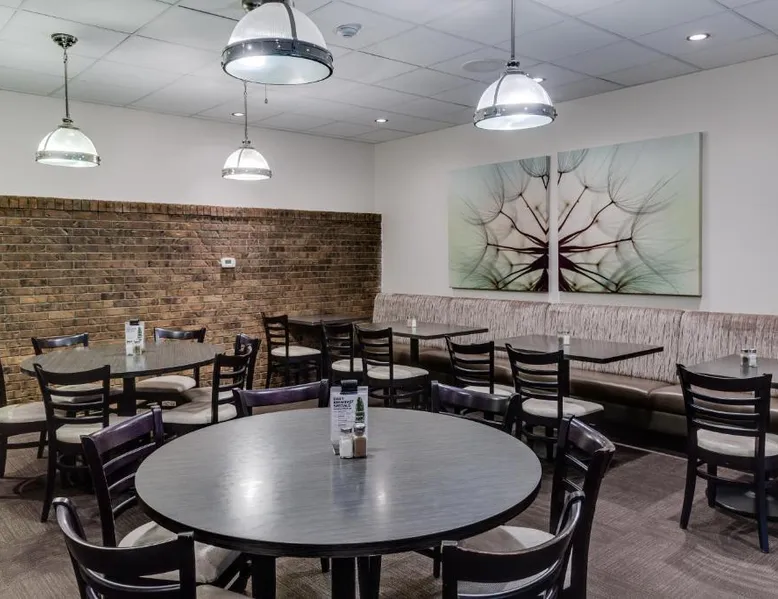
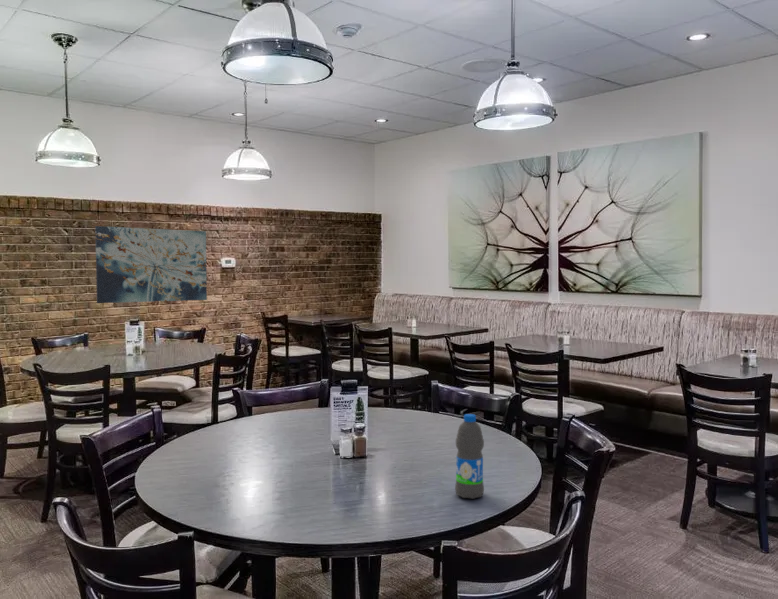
+ water bottle [454,413,485,500]
+ wall art [94,225,208,304]
